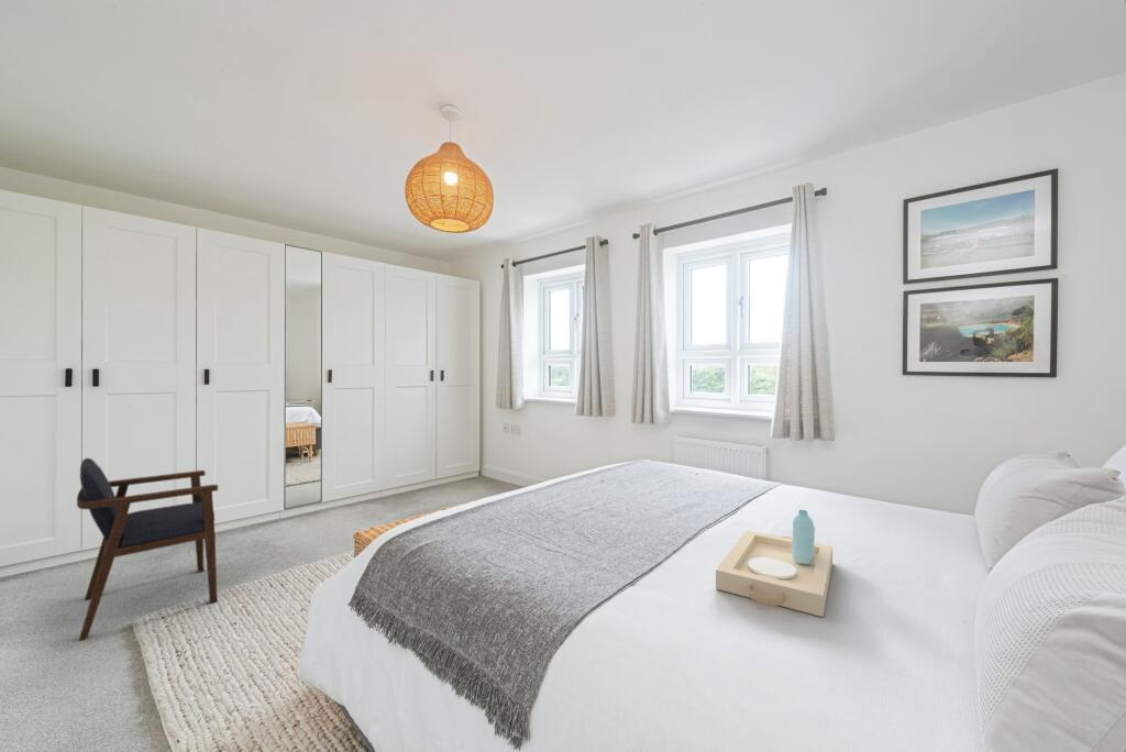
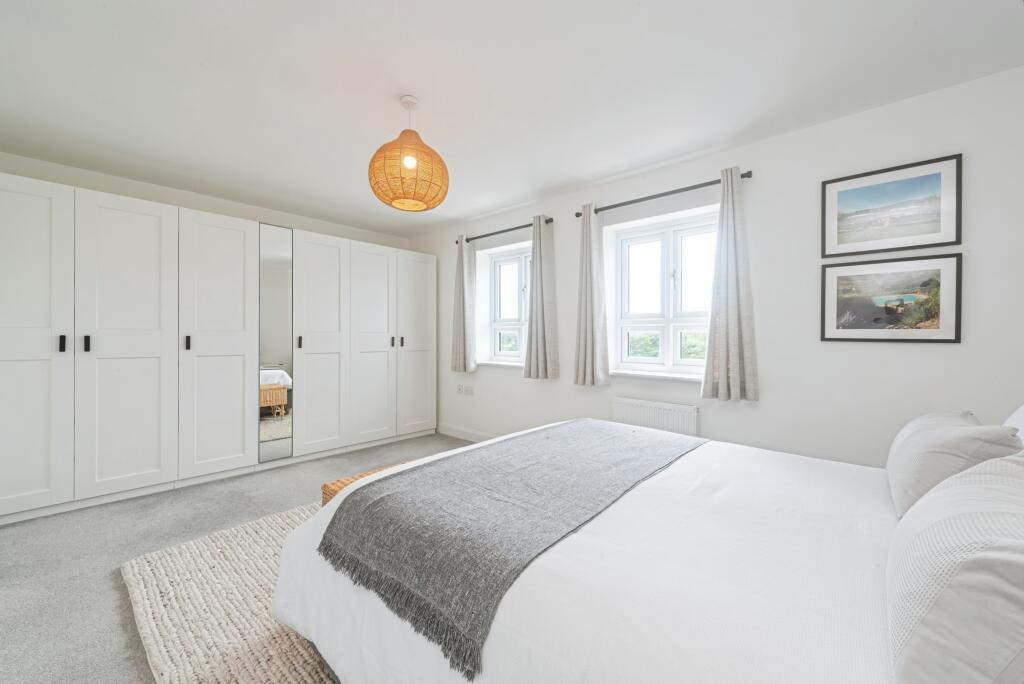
- armchair [76,457,219,641]
- serving tray [715,509,834,618]
